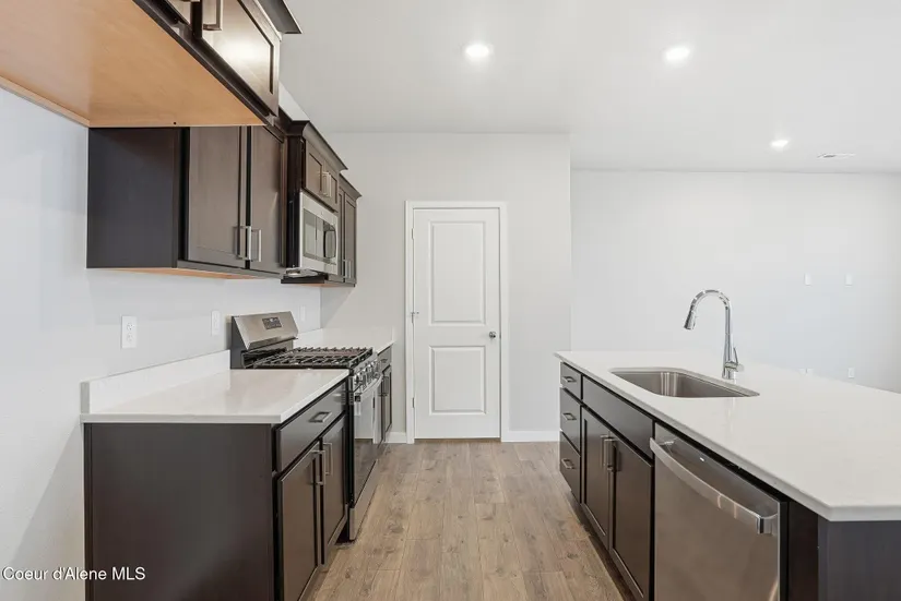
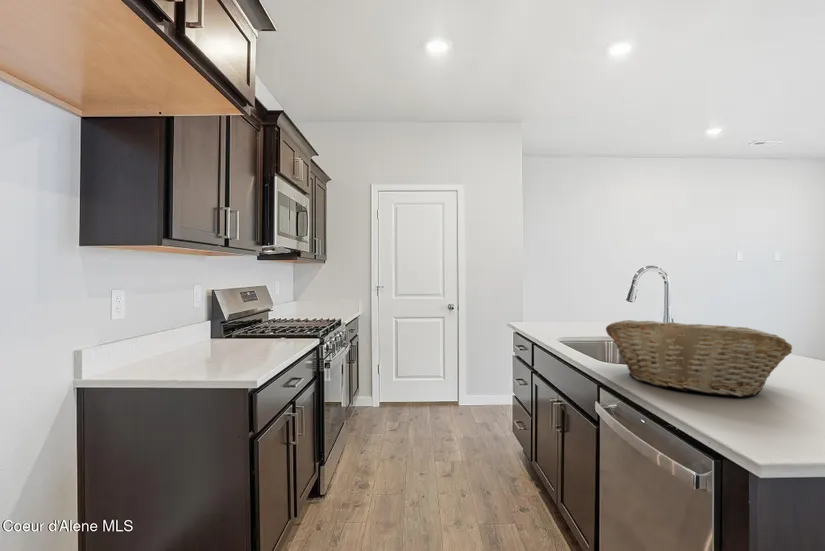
+ fruit basket [605,319,793,398]
